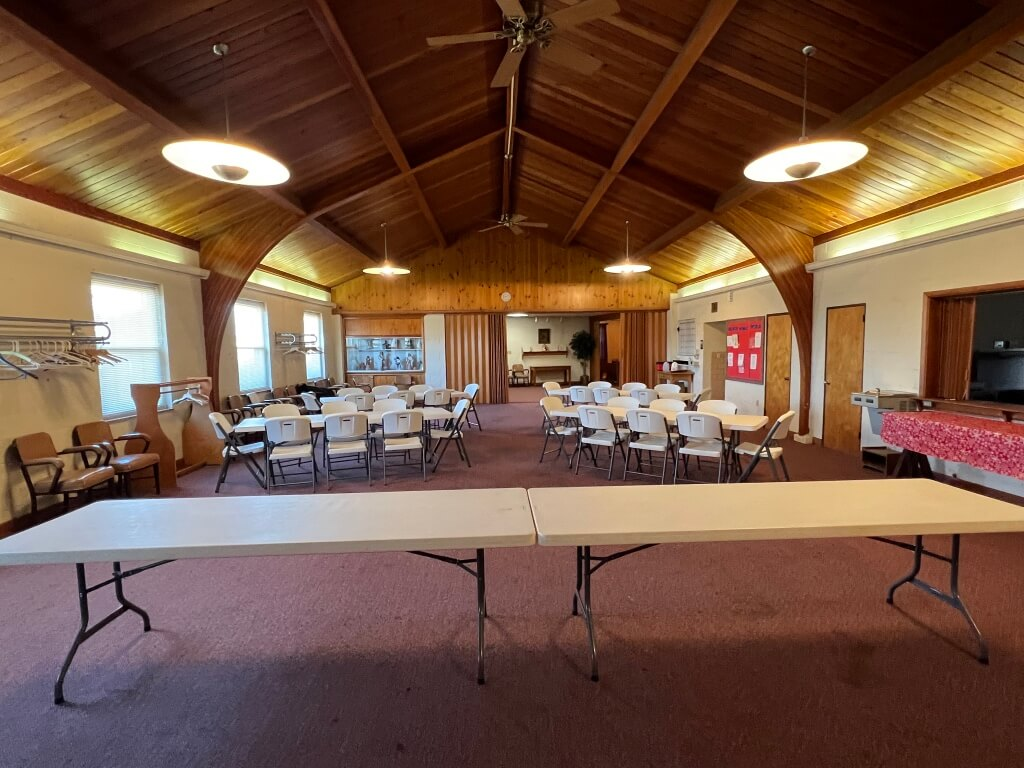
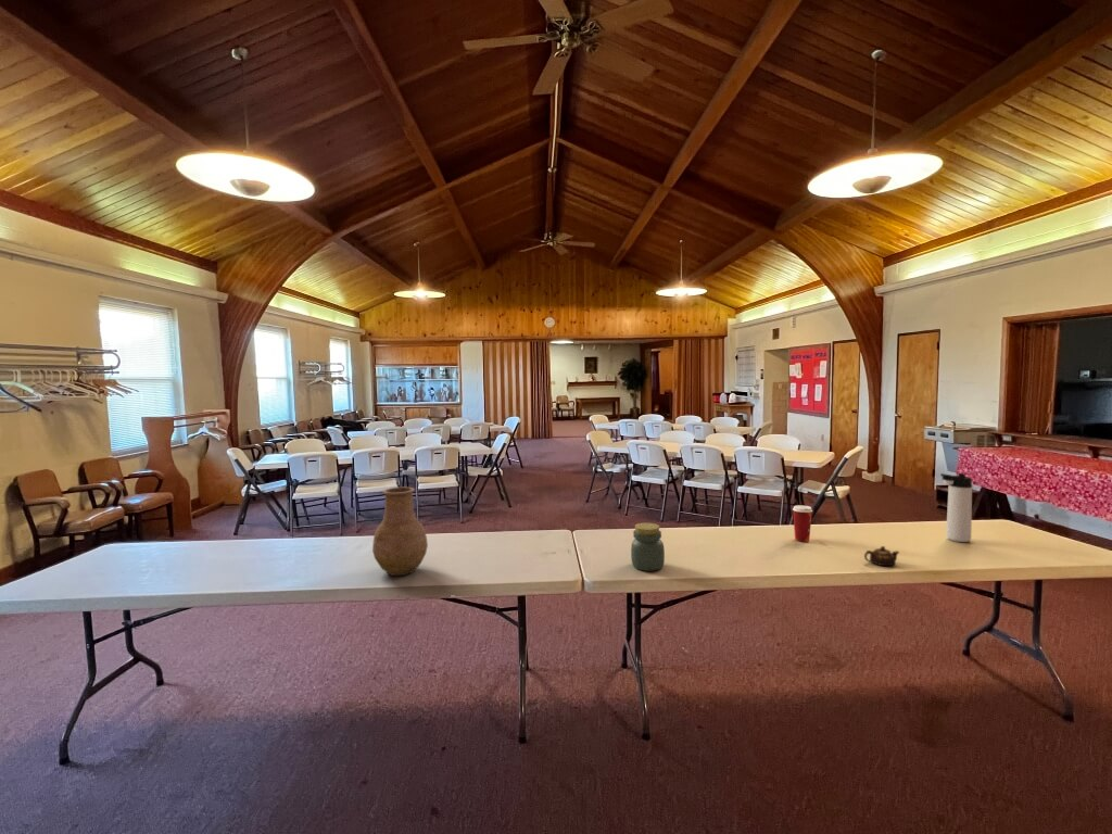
+ teapot [863,545,900,567]
+ thermos bottle [939,472,973,543]
+ vase [371,486,429,577]
+ paper cup [792,504,813,543]
+ jar [630,522,666,572]
